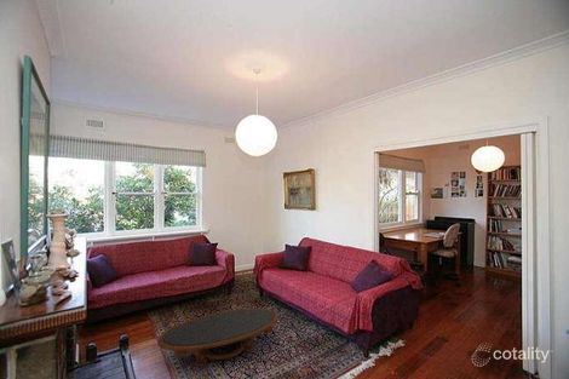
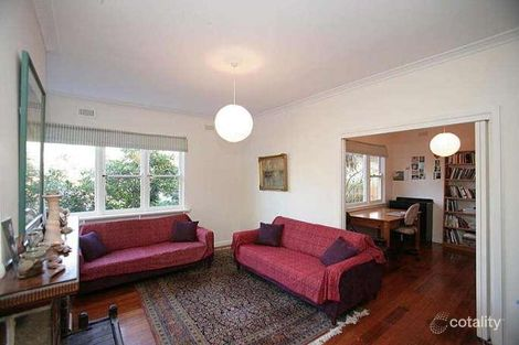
- coffee table [156,306,280,368]
